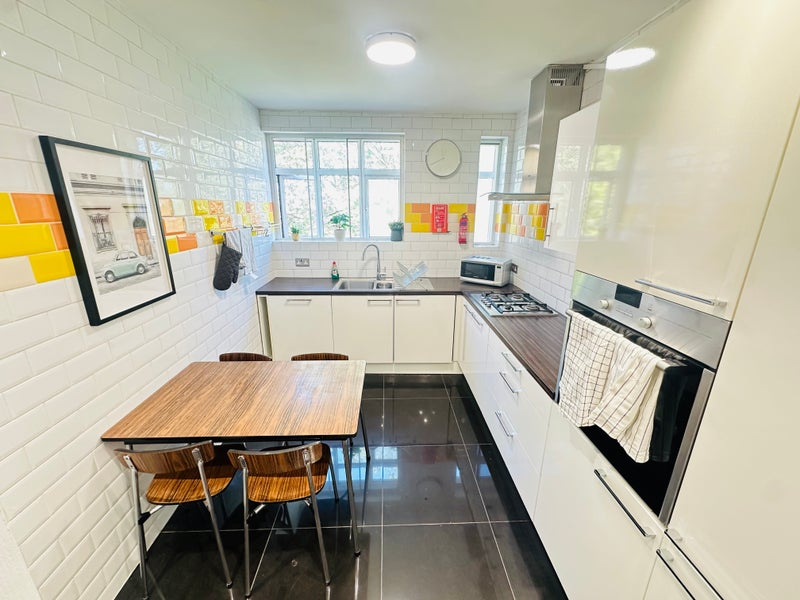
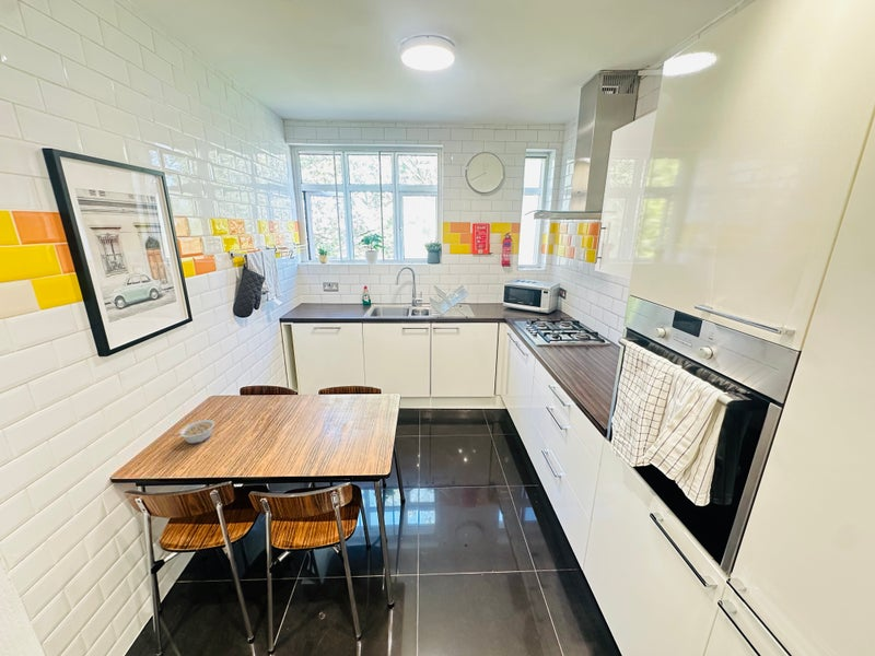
+ legume [171,419,215,445]
